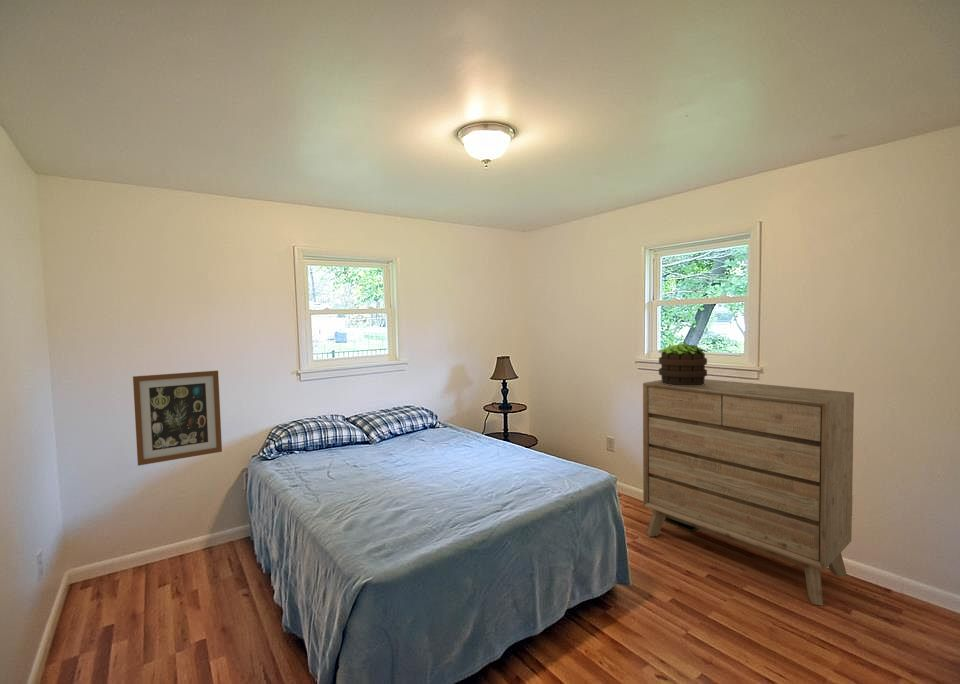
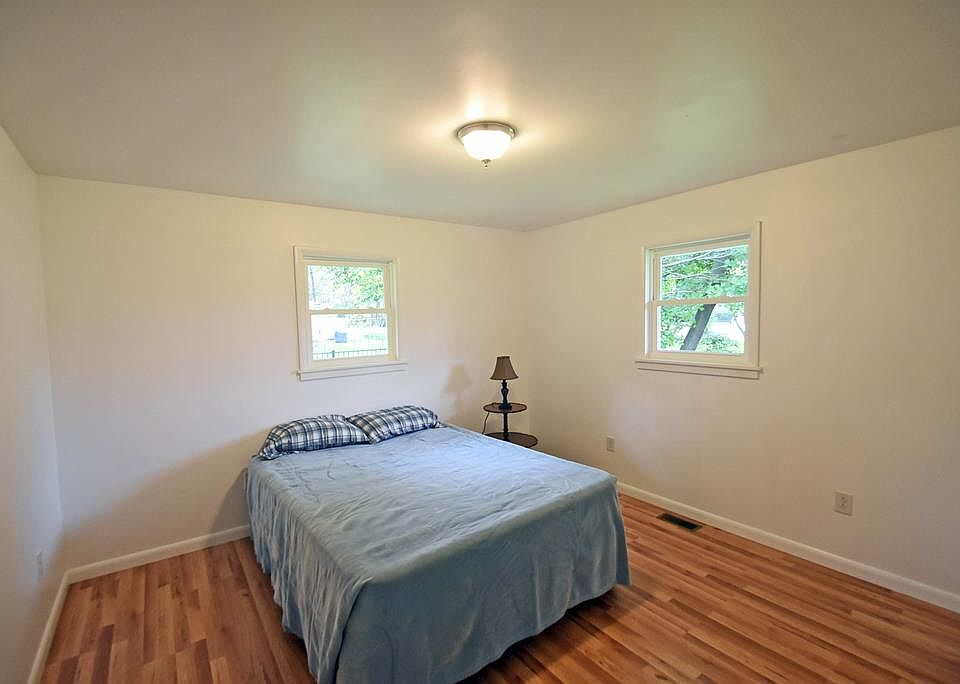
- dresser [642,378,855,607]
- wall art [132,370,223,467]
- potted plant [657,342,708,386]
